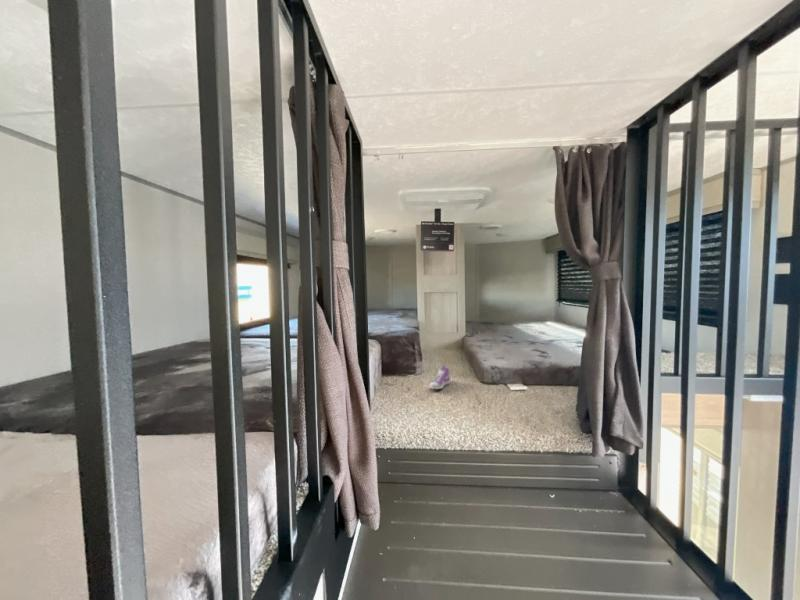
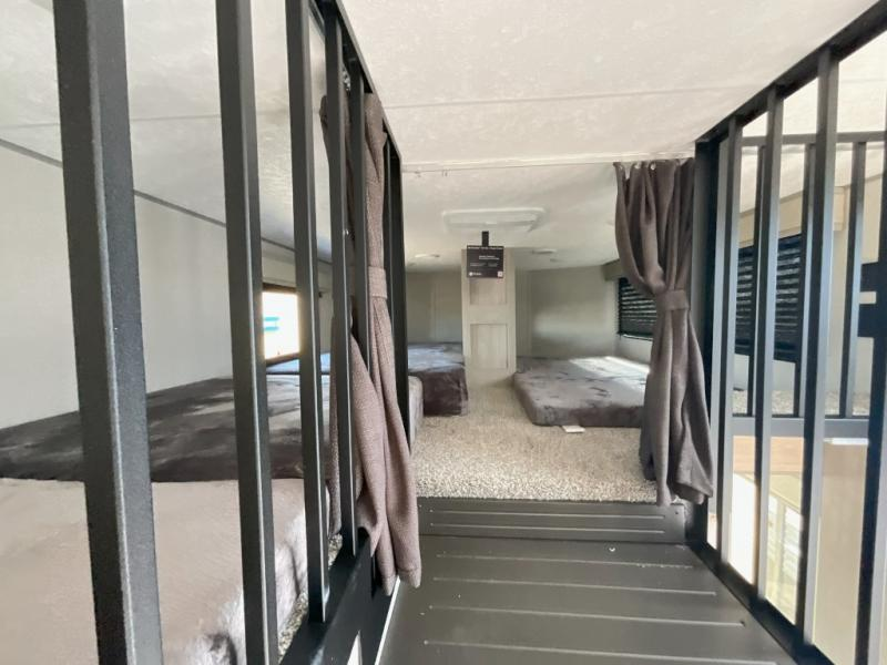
- sneaker [428,365,451,390]
